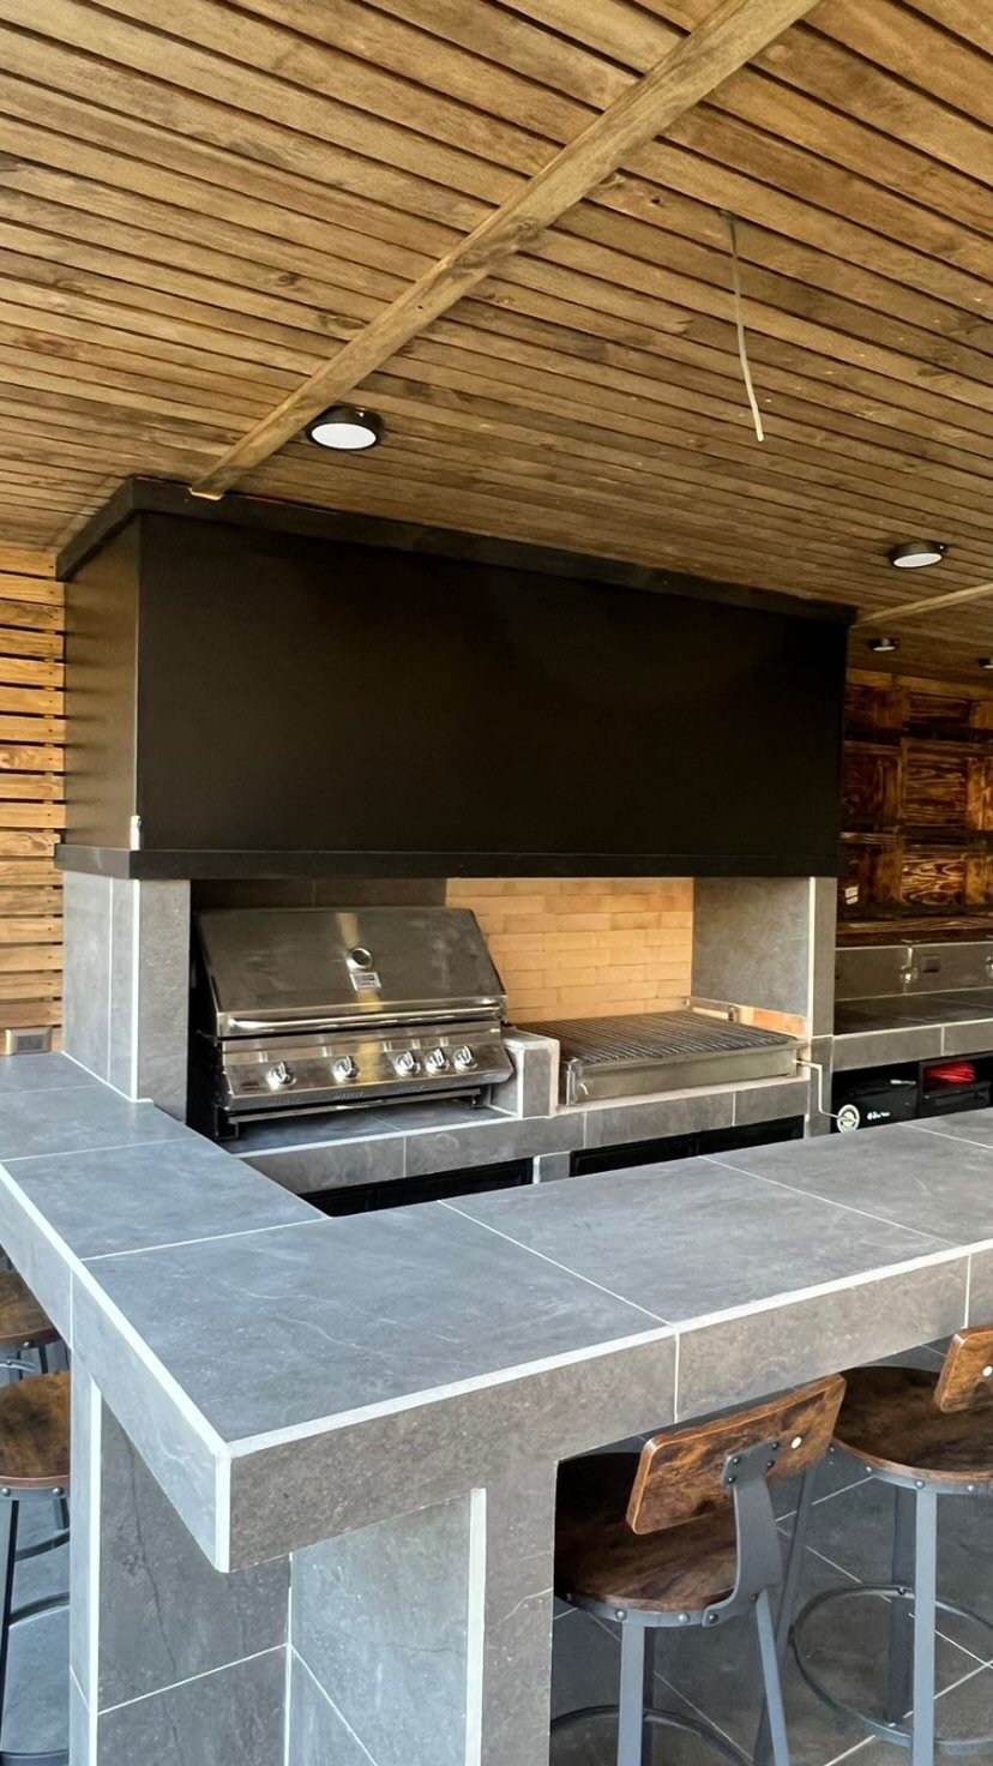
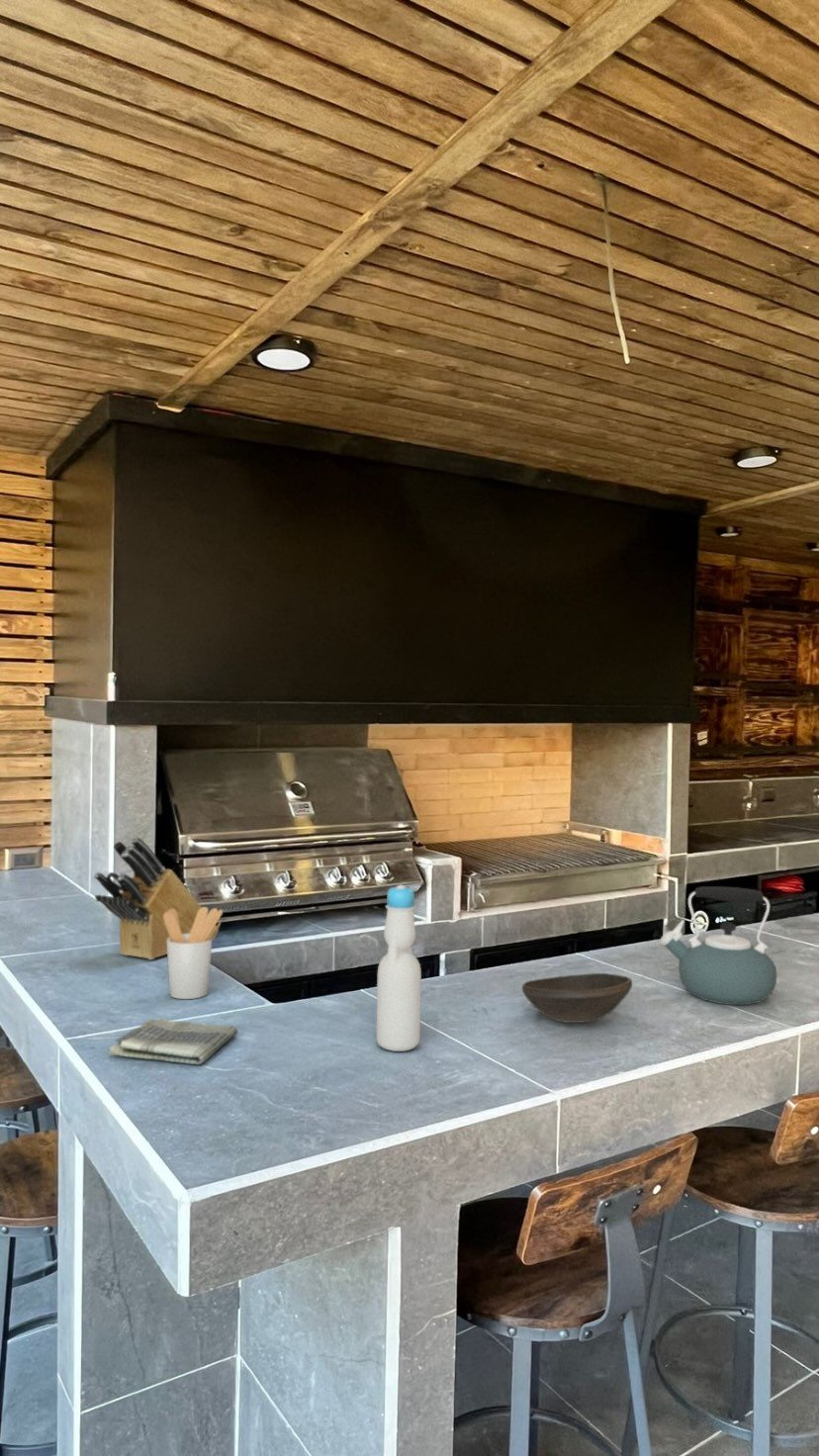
+ knife block [93,836,220,960]
+ dish towel [108,1017,238,1065]
+ kettle [659,885,777,1006]
+ bowl [521,972,633,1024]
+ bottle [376,884,422,1052]
+ utensil holder [163,906,224,1000]
